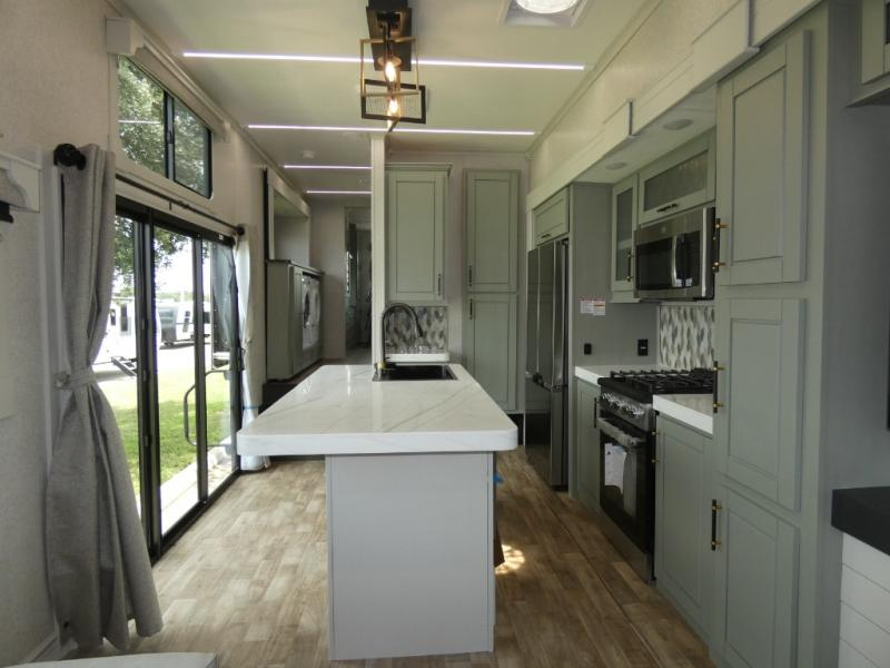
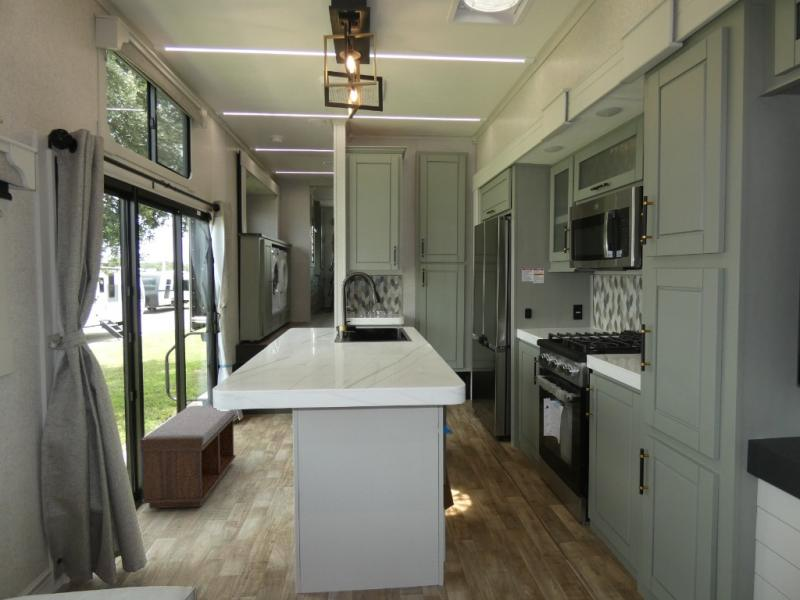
+ bench [140,405,237,509]
